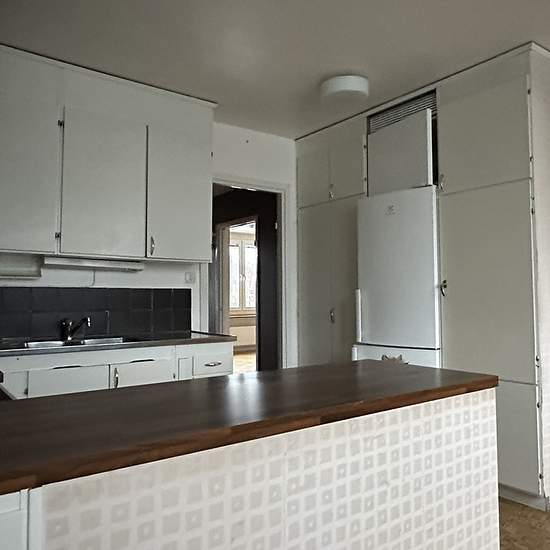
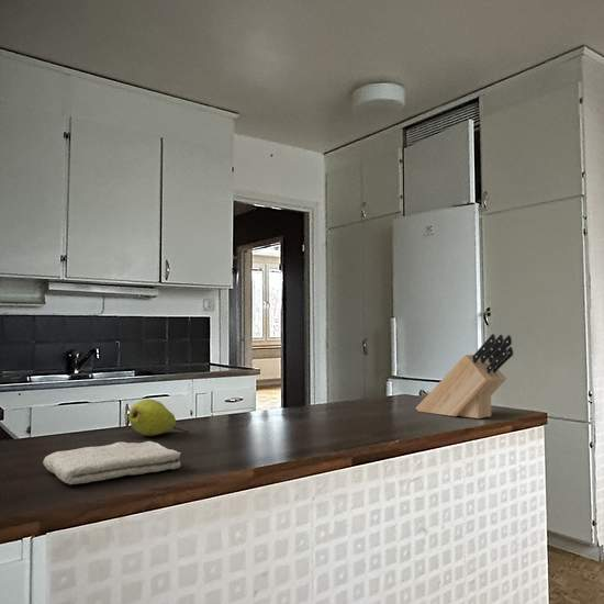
+ fruit [127,398,190,437]
+ washcloth [42,440,182,485]
+ knife block [415,333,515,420]
